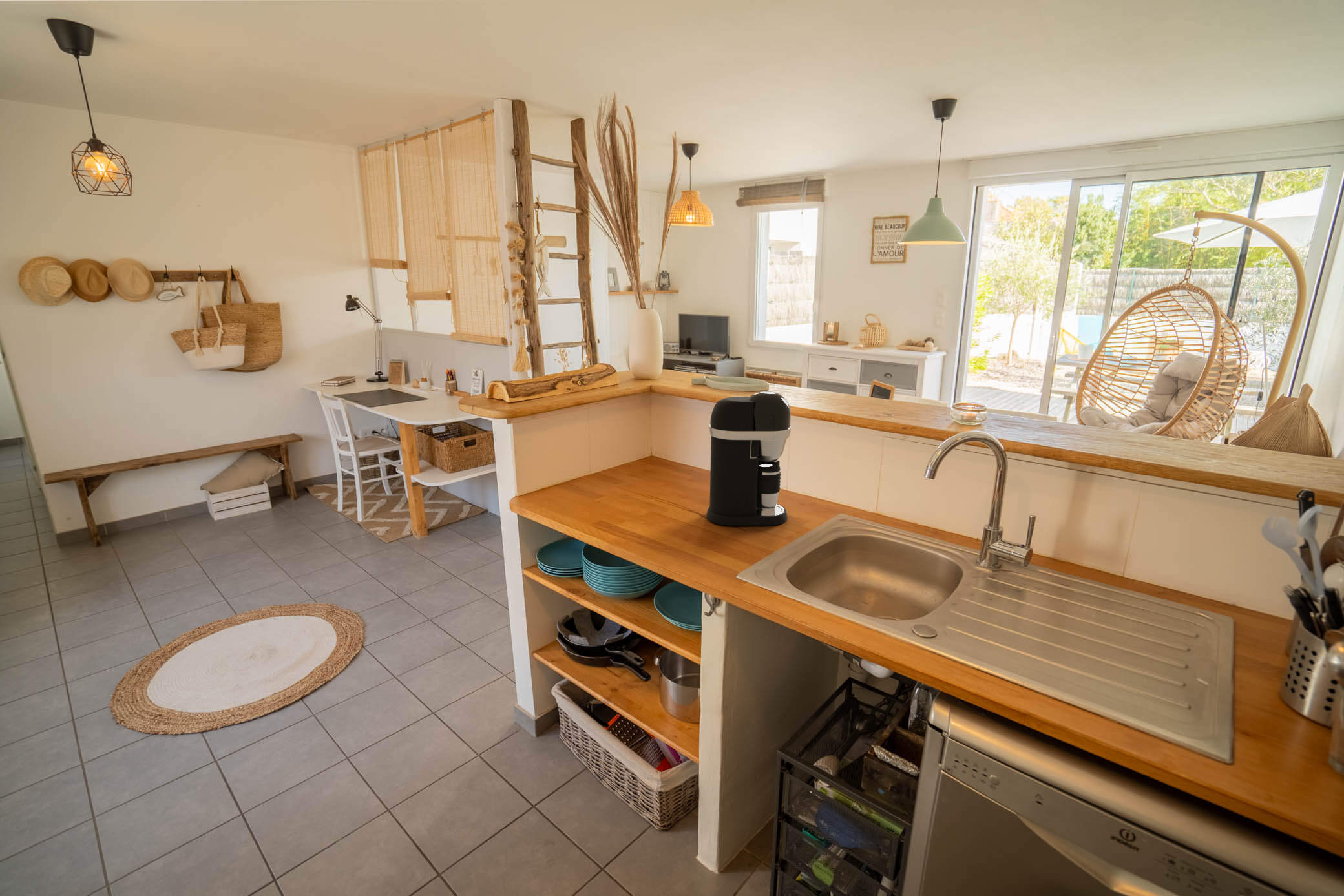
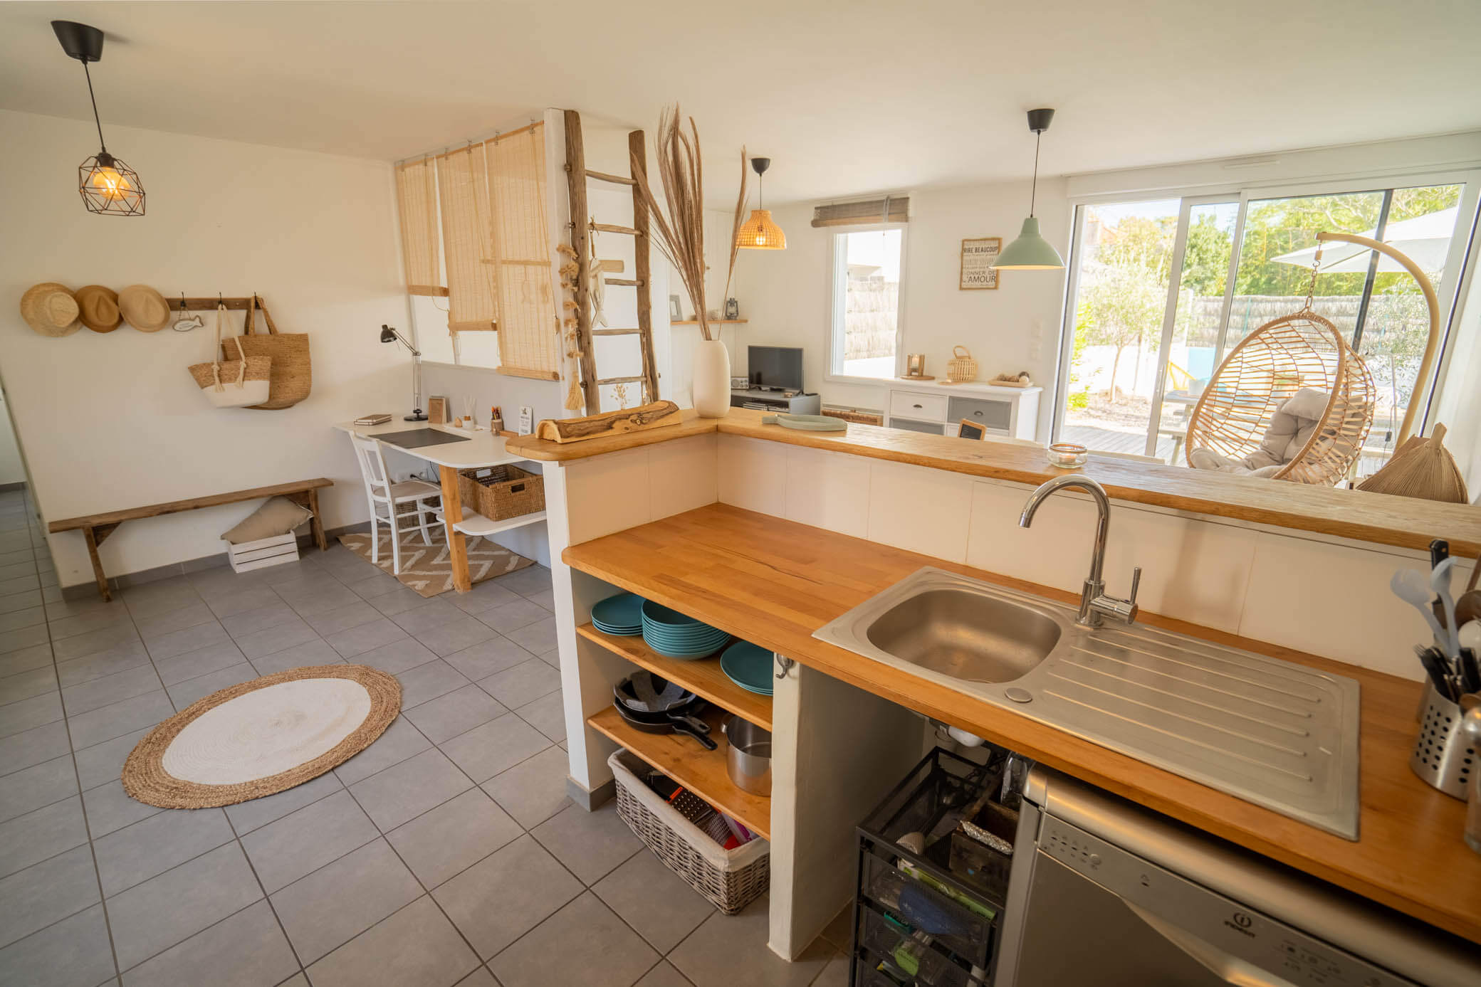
- coffee maker [706,391,792,526]
